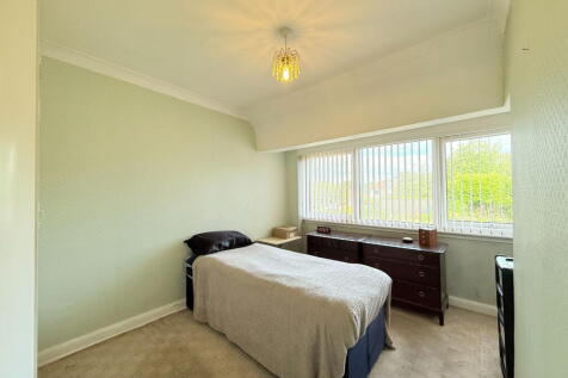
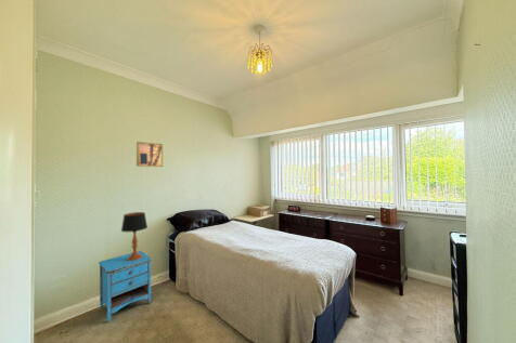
+ table lamp [120,211,149,261]
+ wall art [136,141,164,168]
+ nightstand [98,250,153,322]
